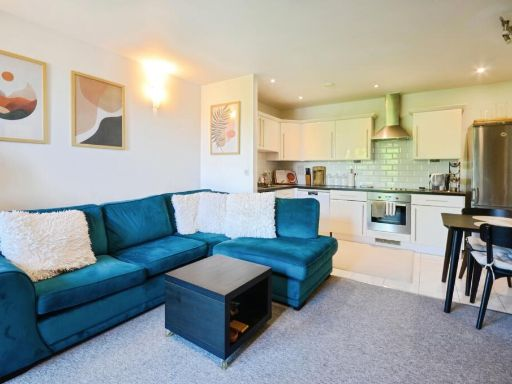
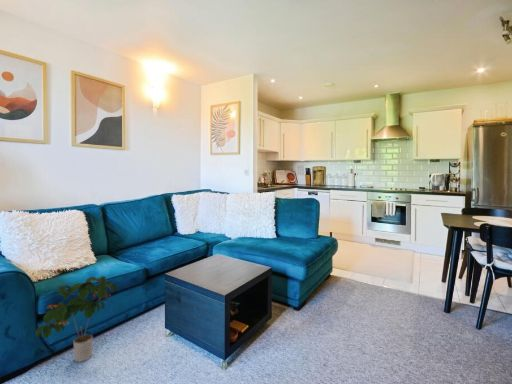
+ potted plant [34,275,118,363]
